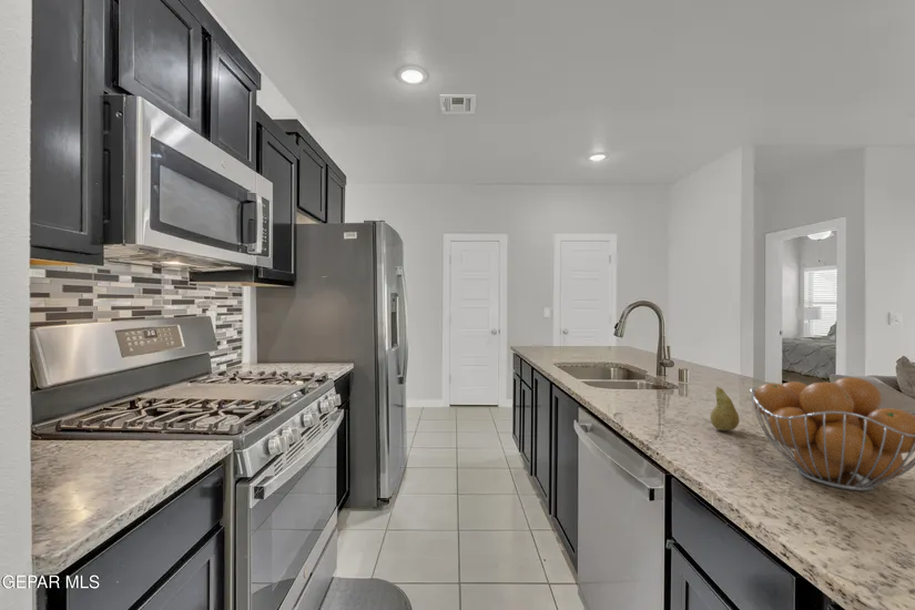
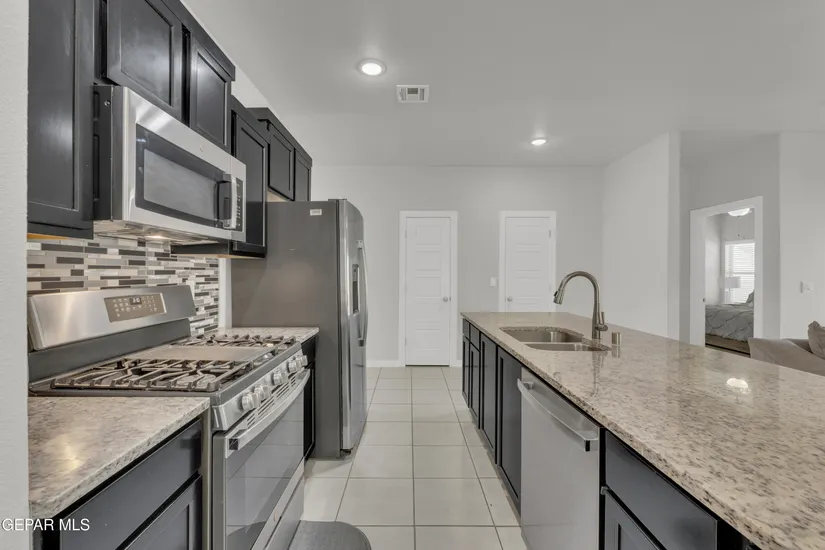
- fruit basket [749,376,915,492]
- fruit [709,386,741,431]
